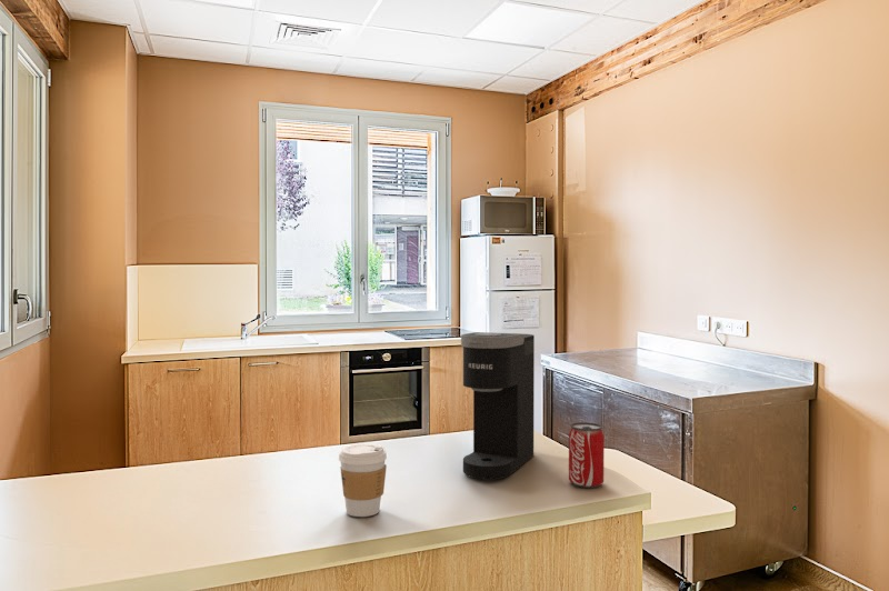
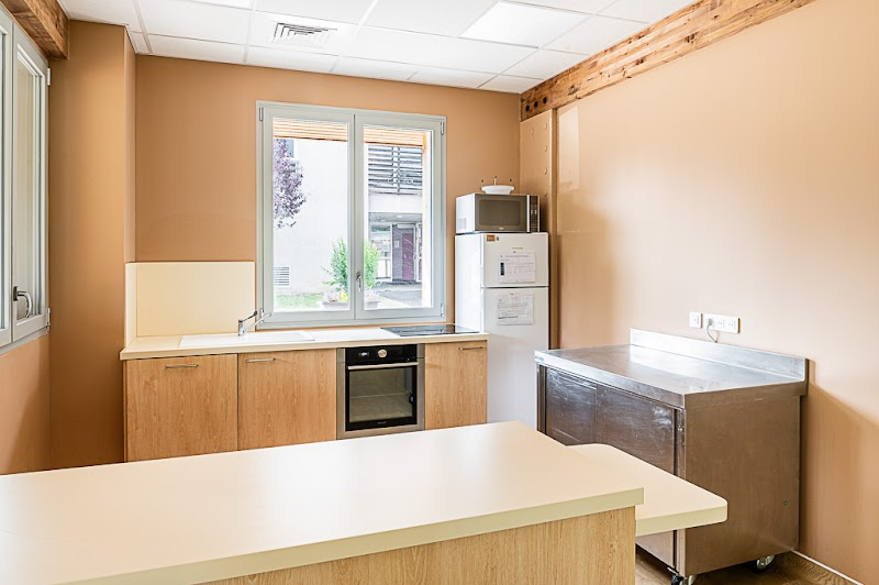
- coffee maker [460,331,536,481]
- beverage can [568,421,606,489]
- coffee cup [338,443,388,518]
